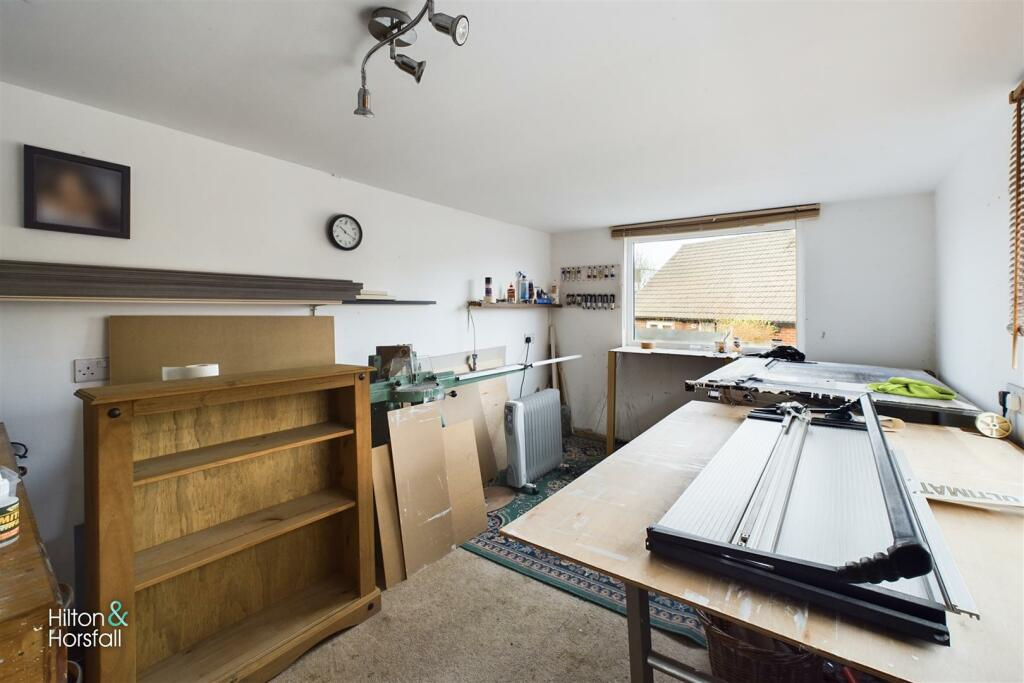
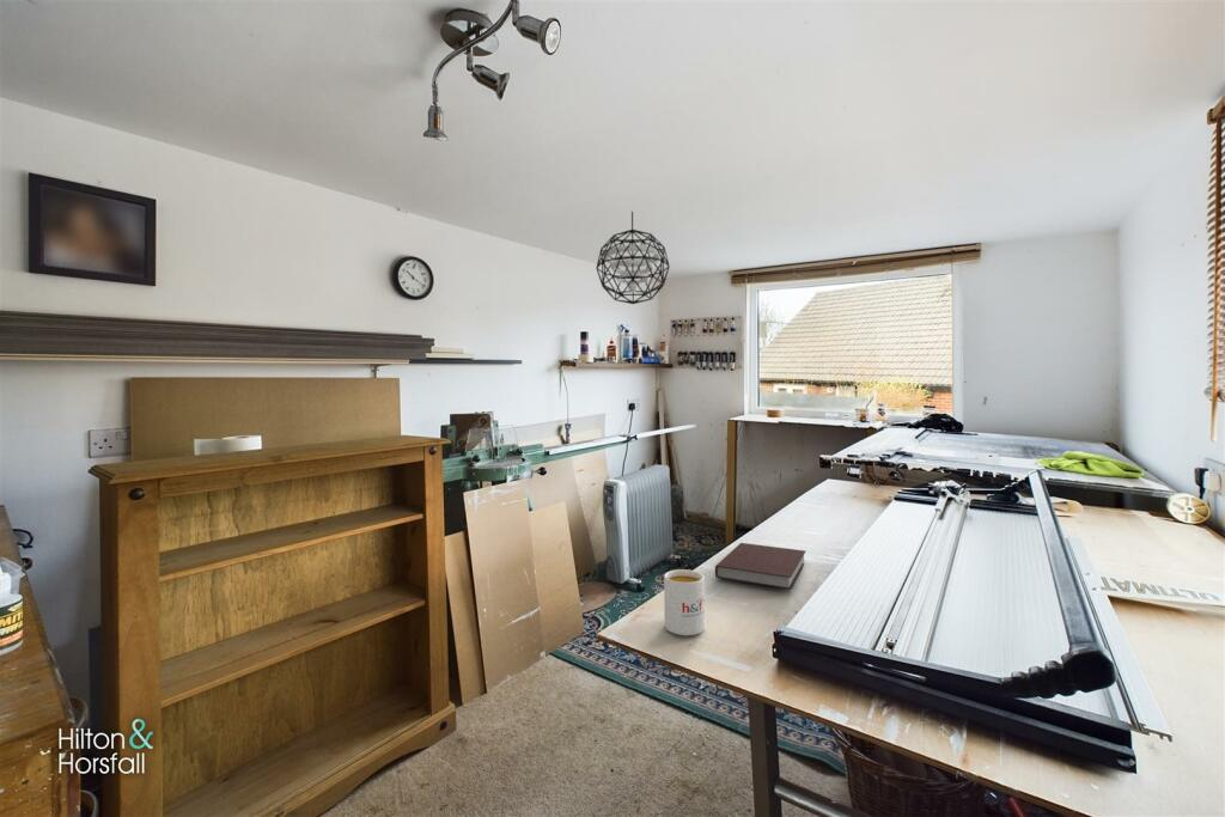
+ notebook [714,542,806,591]
+ mug [663,568,706,636]
+ pendant light [595,211,671,305]
